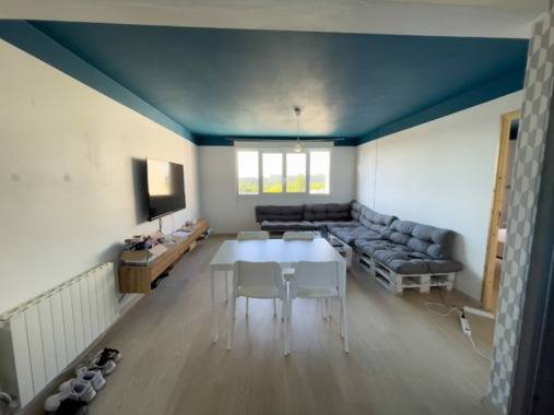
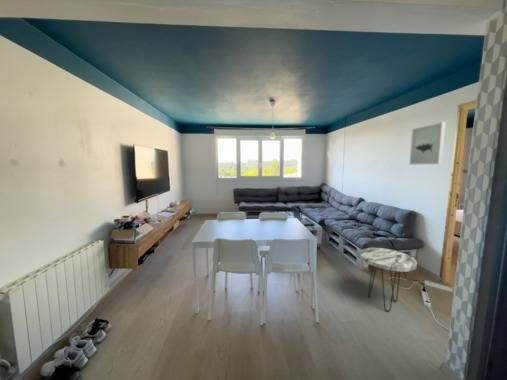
+ wall art [408,121,447,166]
+ side table [359,247,418,313]
